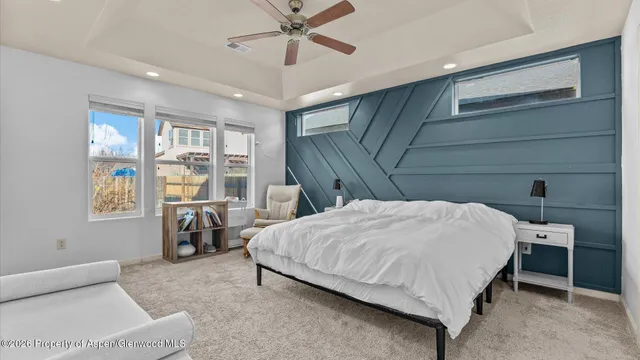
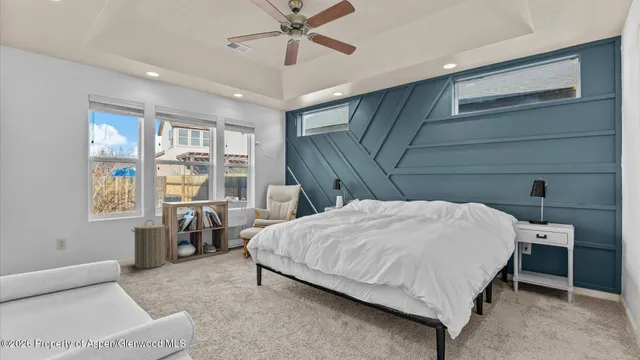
+ laundry hamper [130,219,169,269]
